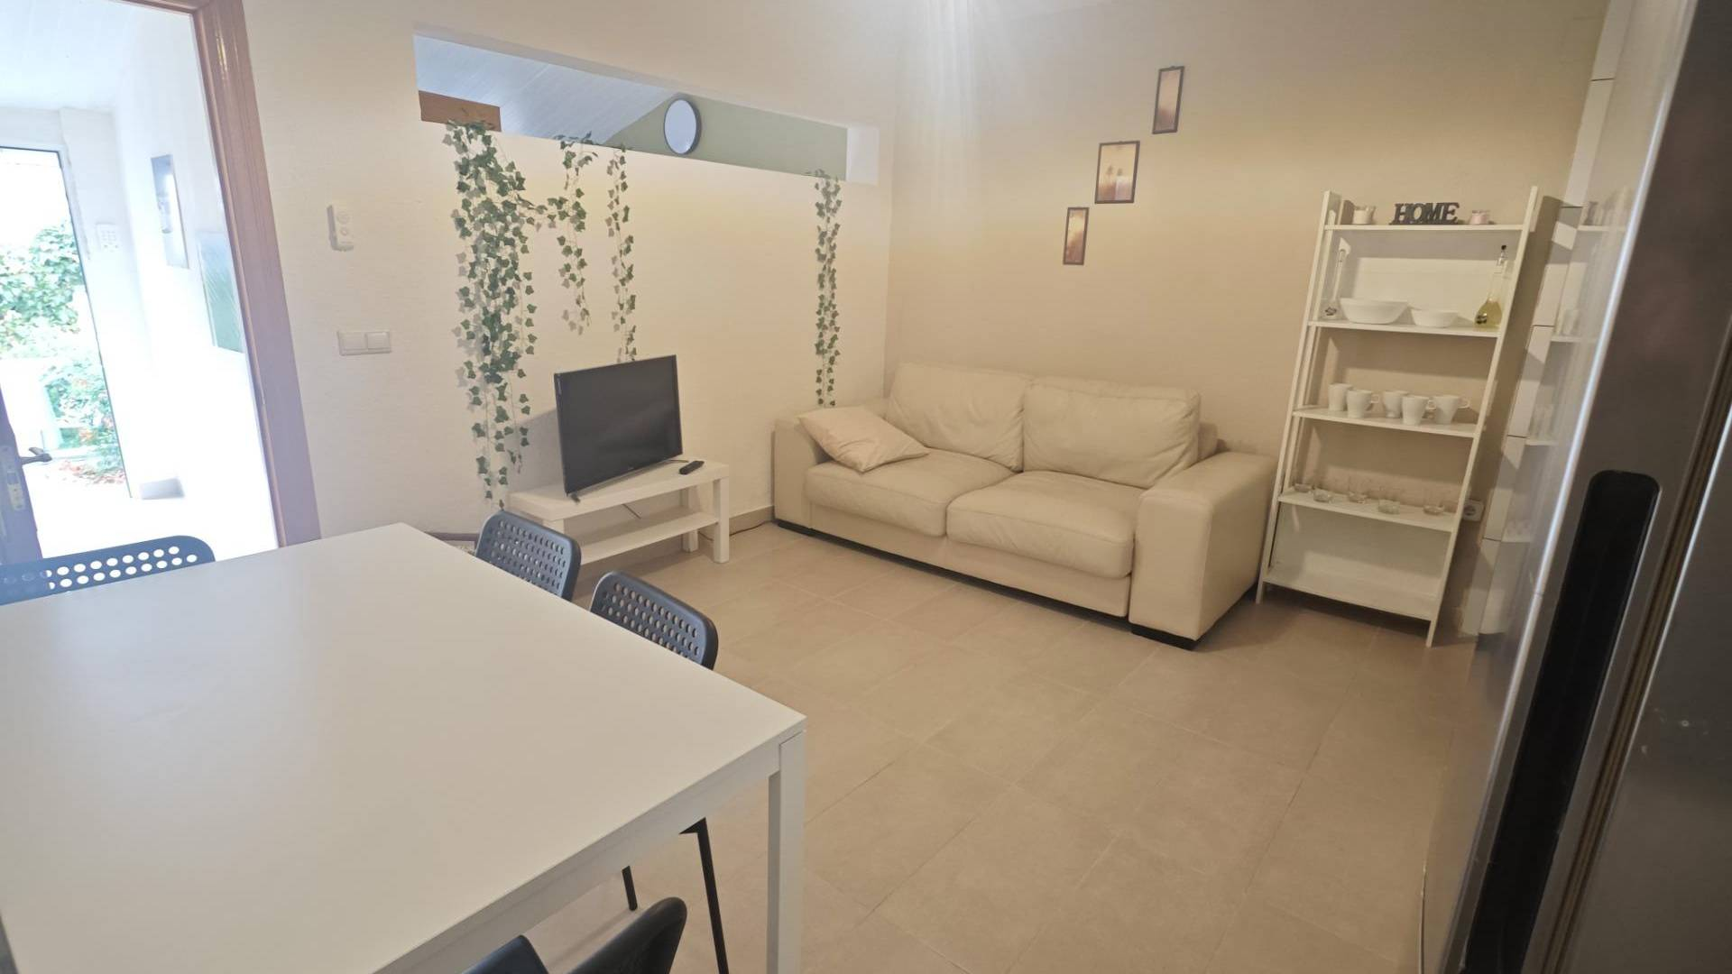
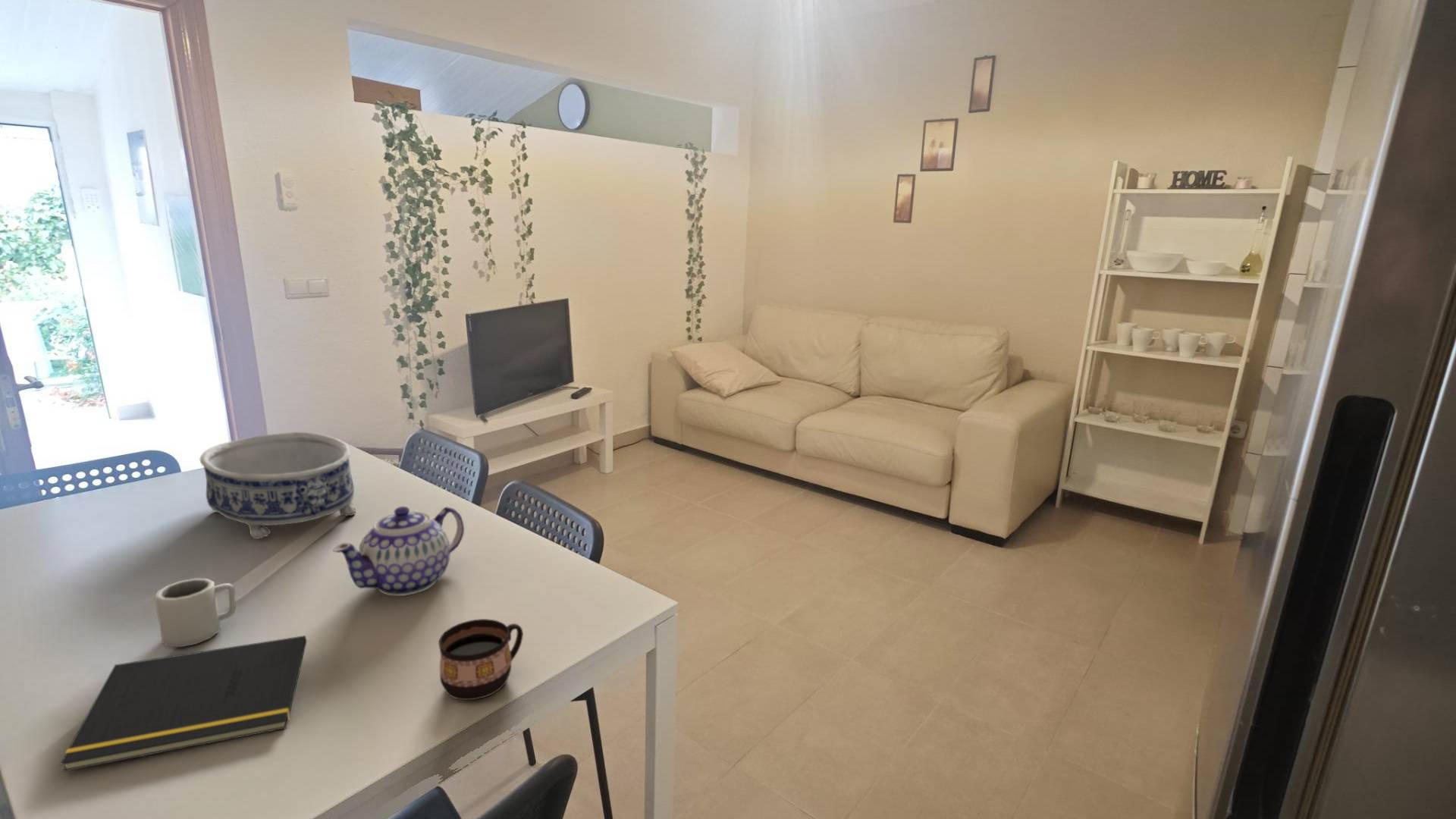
+ notepad [59,635,308,773]
+ teapot [332,506,465,597]
+ cup [154,578,237,648]
+ decorative bowl [199,431,356,540]
+ cup [438,618,524,701]
